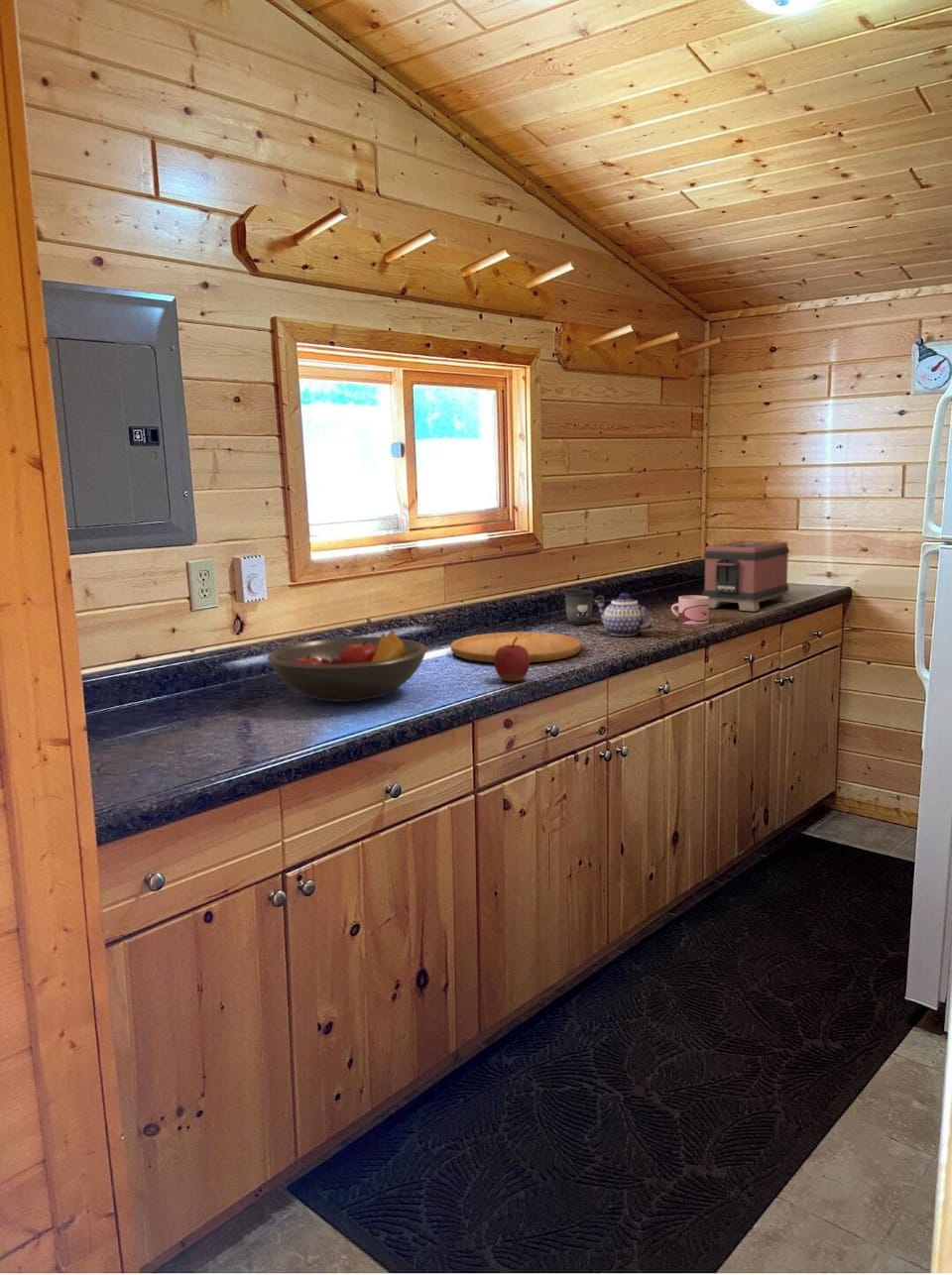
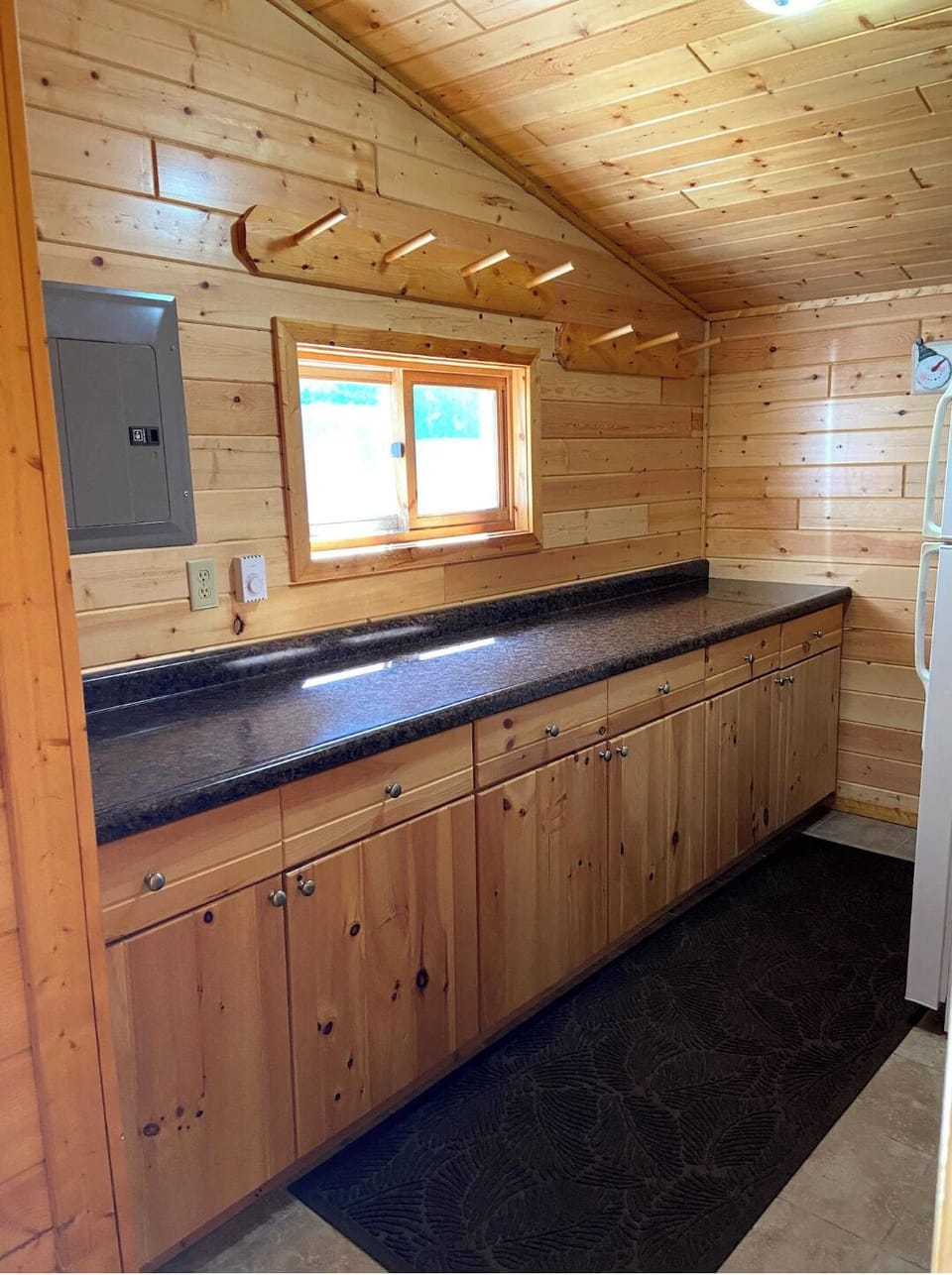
- mug [670,594,710,626]
- cutting board [449,632,583,663]
- mug [563,589,605,626]
- toaster [701,539,791,613]
- apple [494,637,531,682]
- teapot [594,592,655,638]
- fruit bowl [267,630,428,703]
